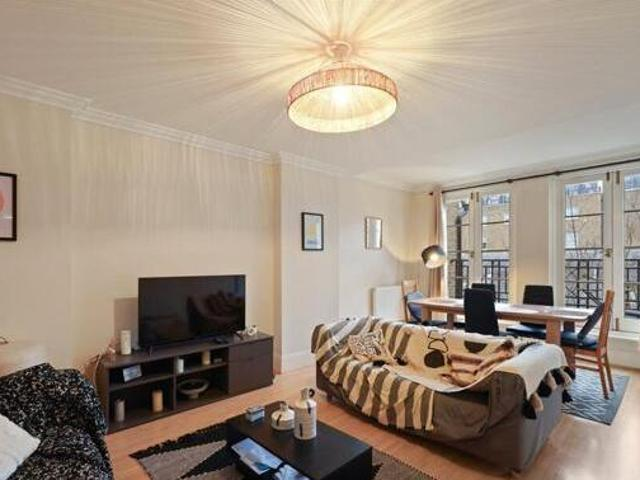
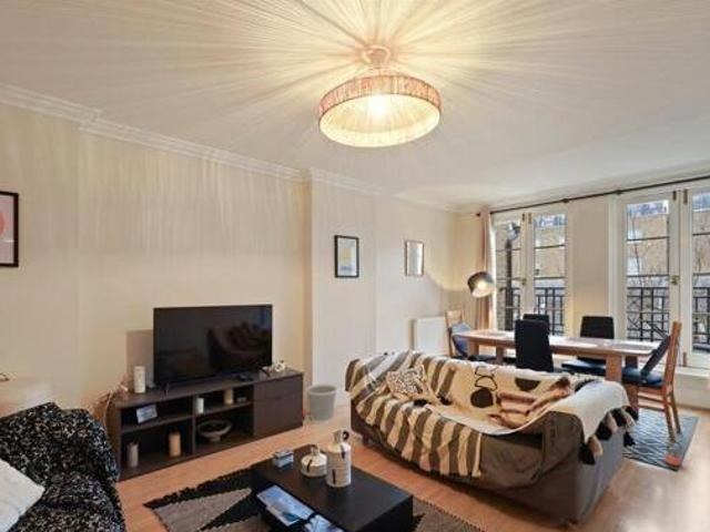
+ wastebasket [305,383,338,424]
+ potted plant [658,426,687,471]
